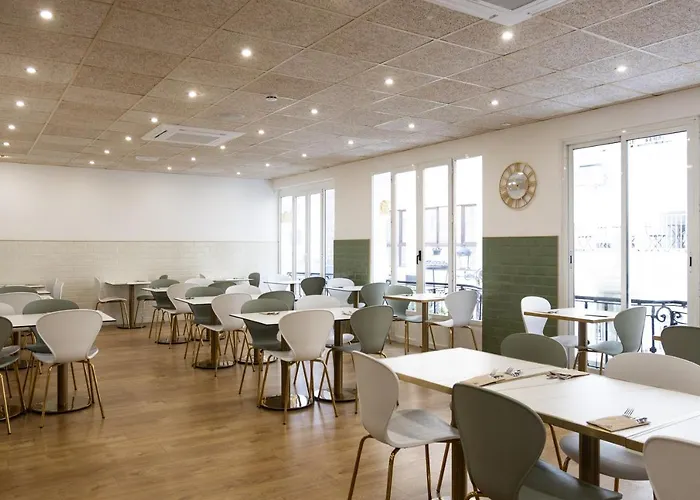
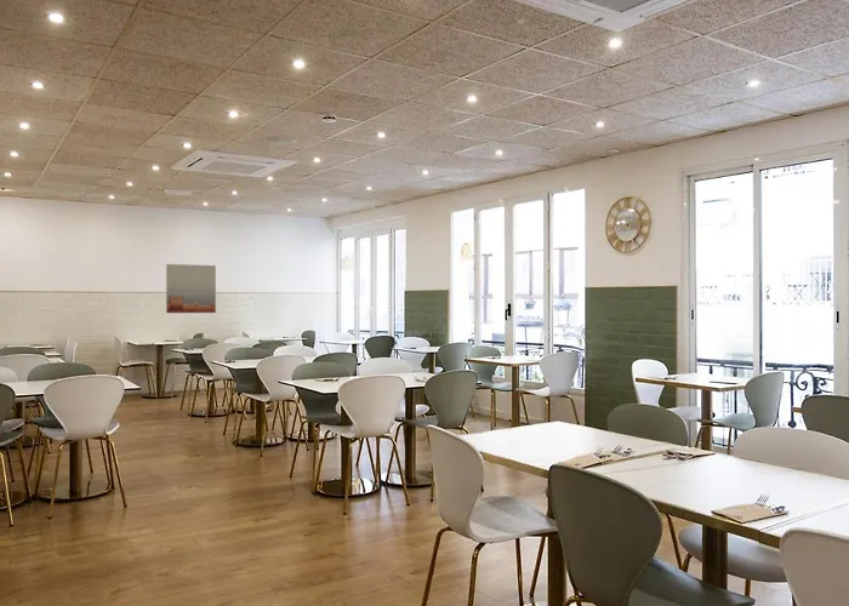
+ wall art [165,263,217,314]
